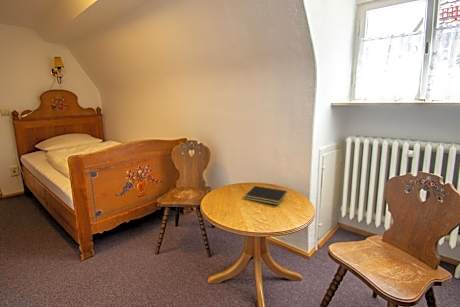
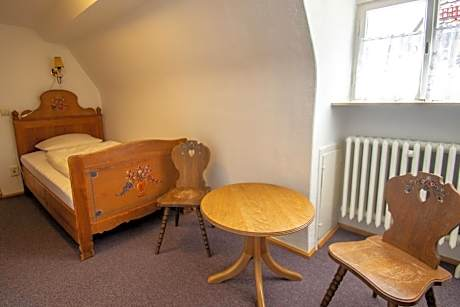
- notepad [243,185,288,206]
